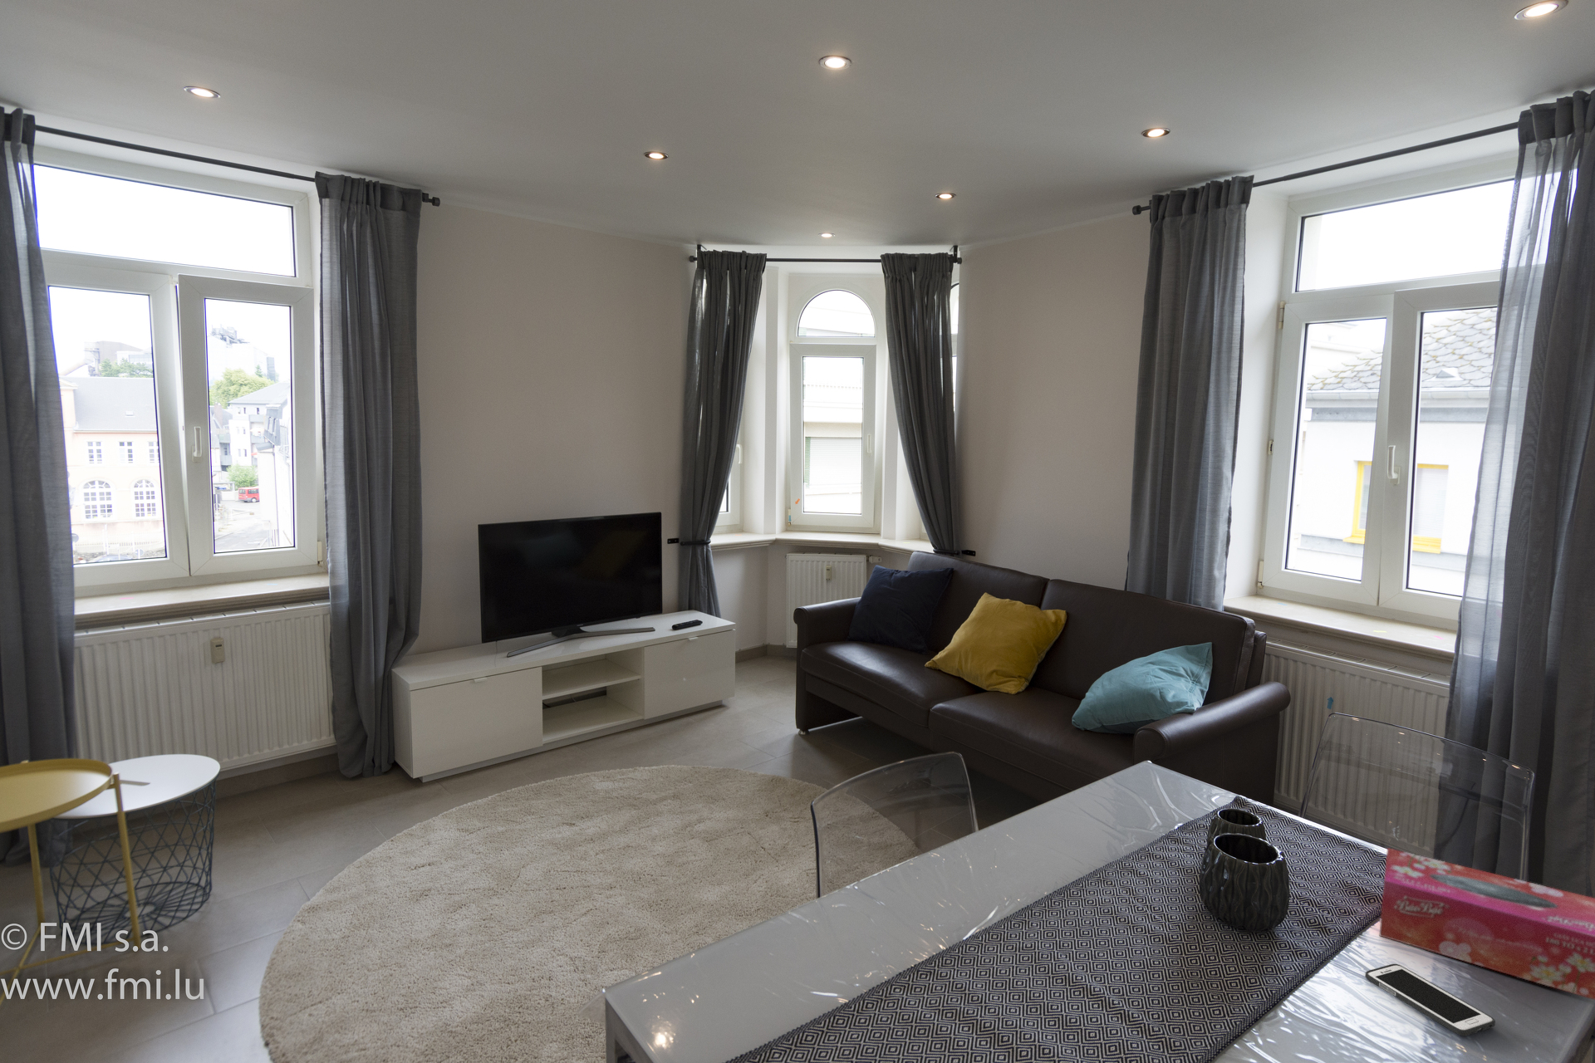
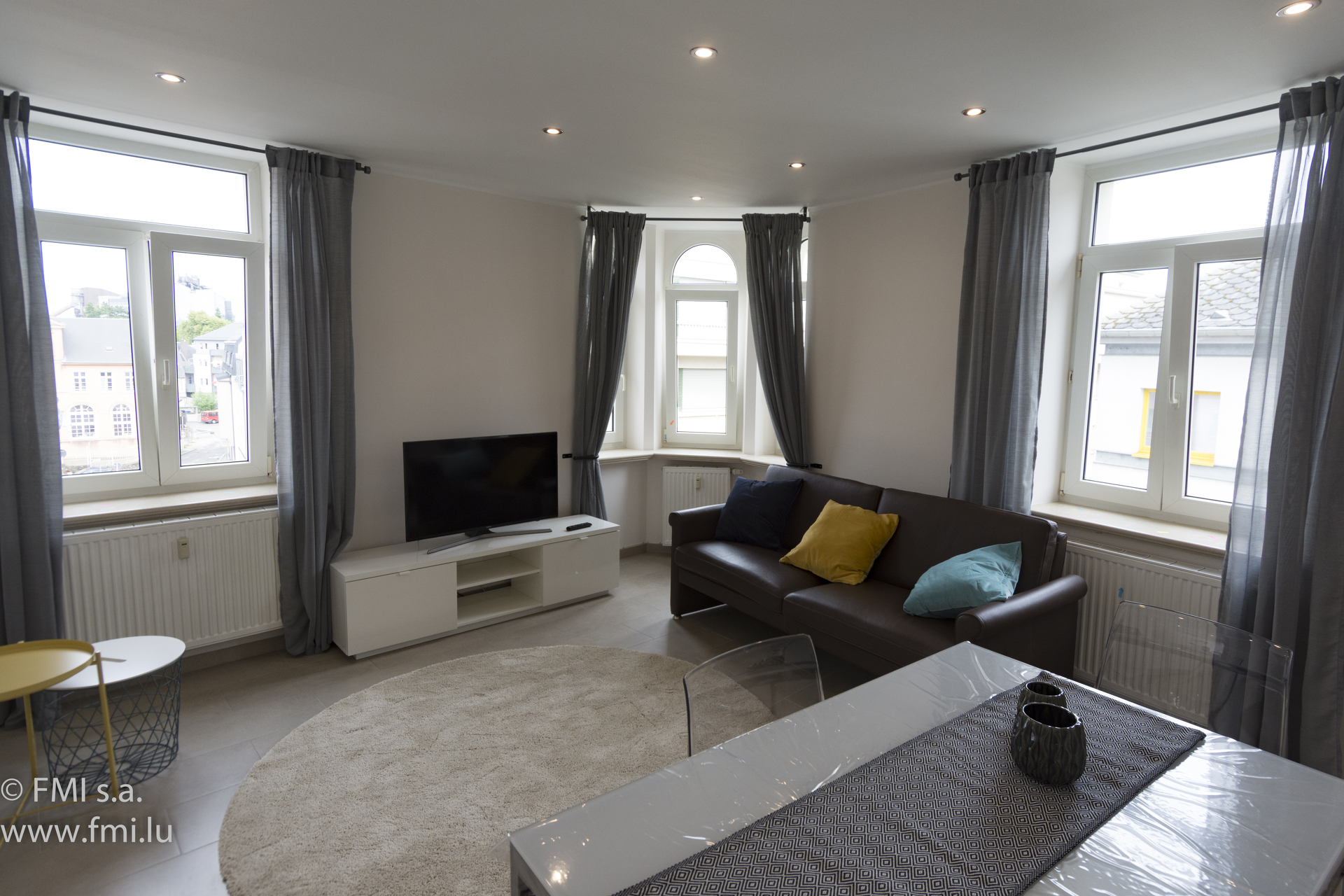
- cell phone [1364,963,1496,1037]
- tissue box [1379,847,1595,1001]
